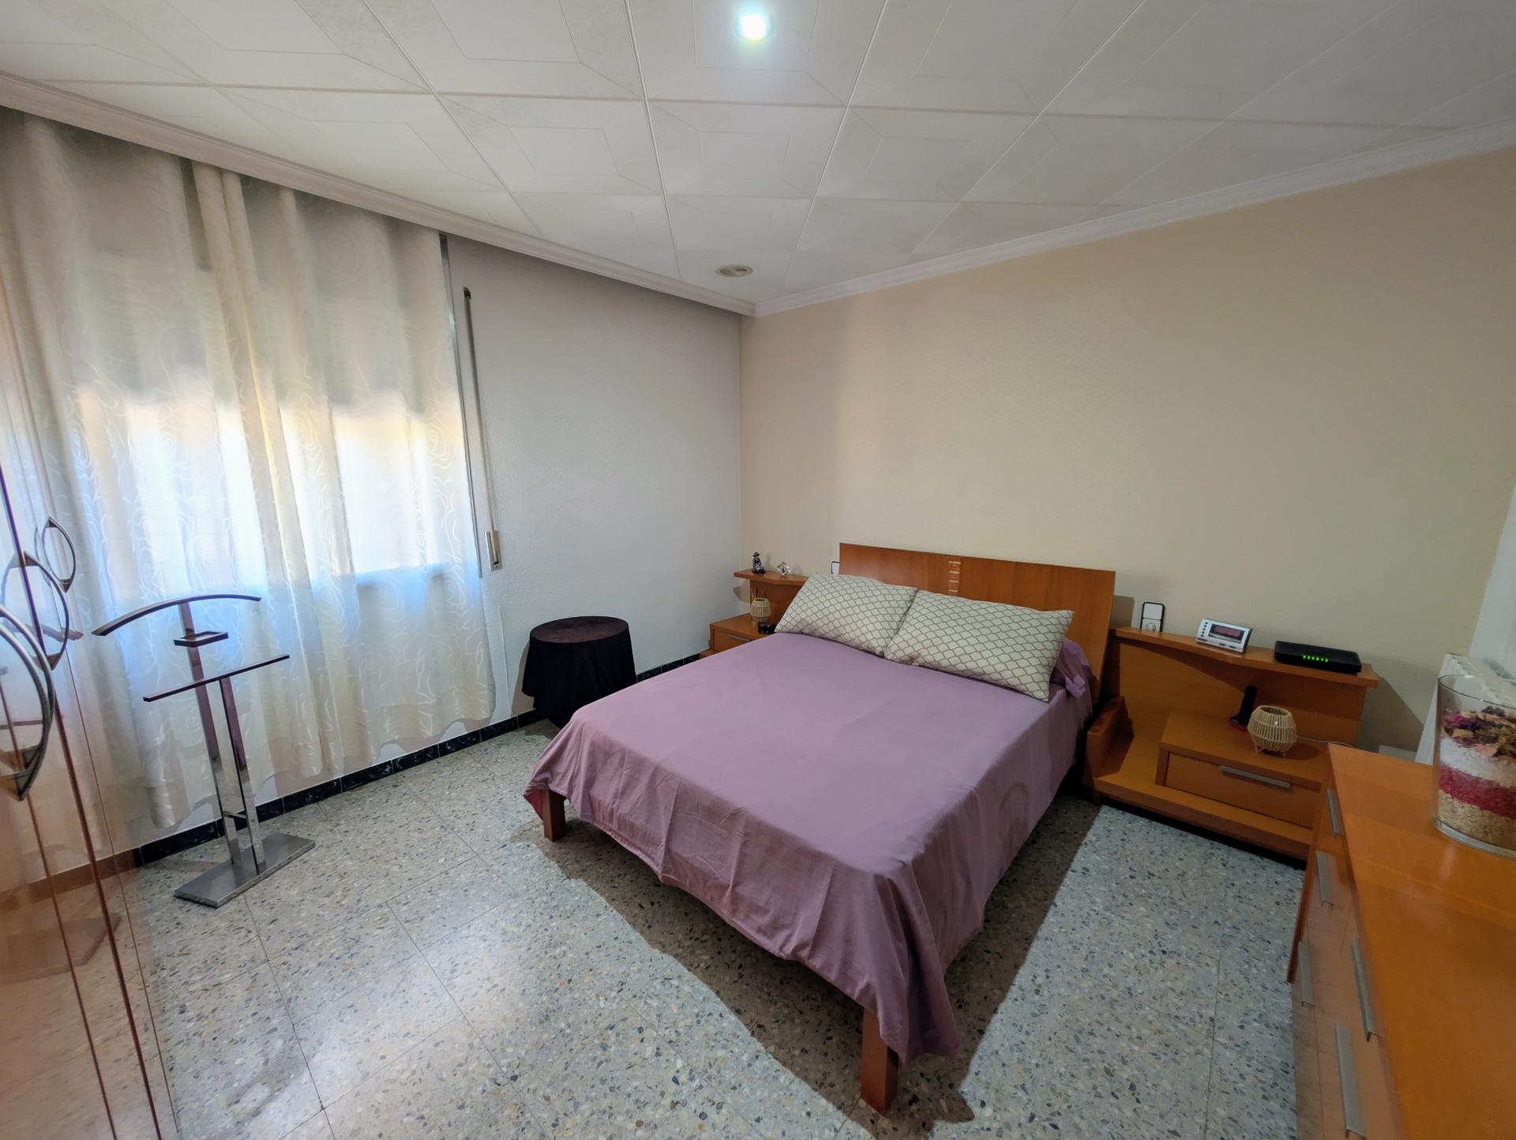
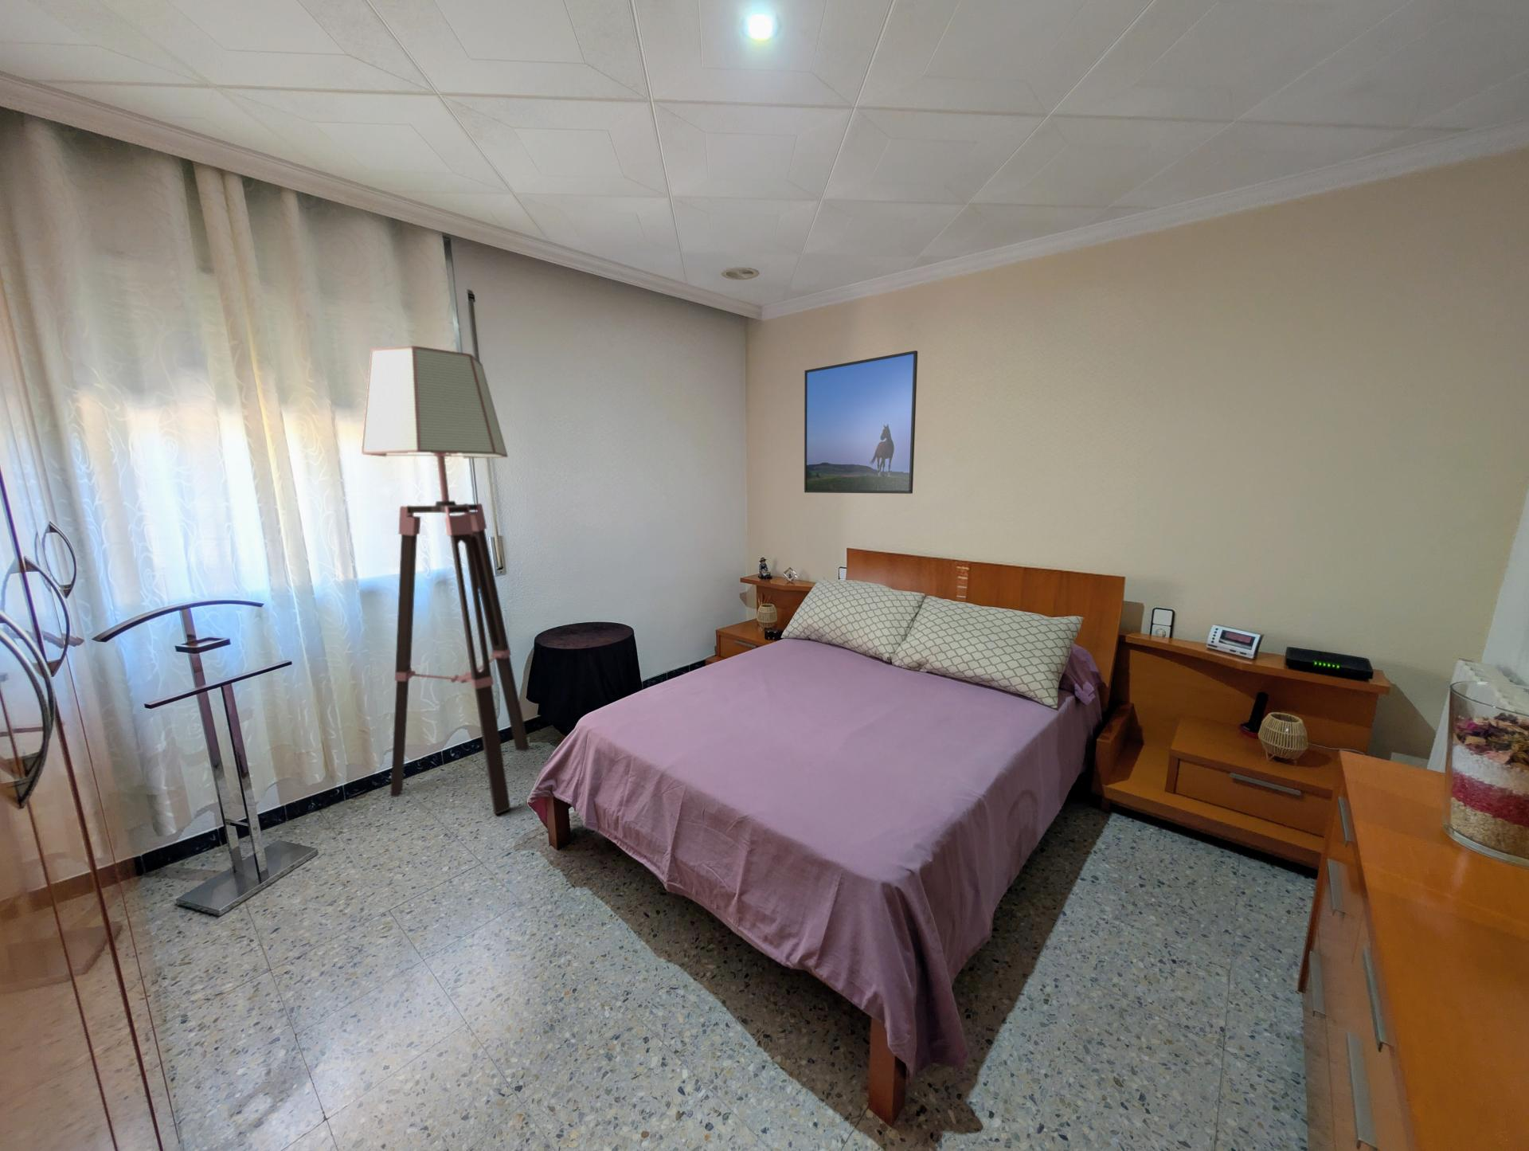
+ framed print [804,349,919,494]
+ floor lamp [360,345,531,816]
